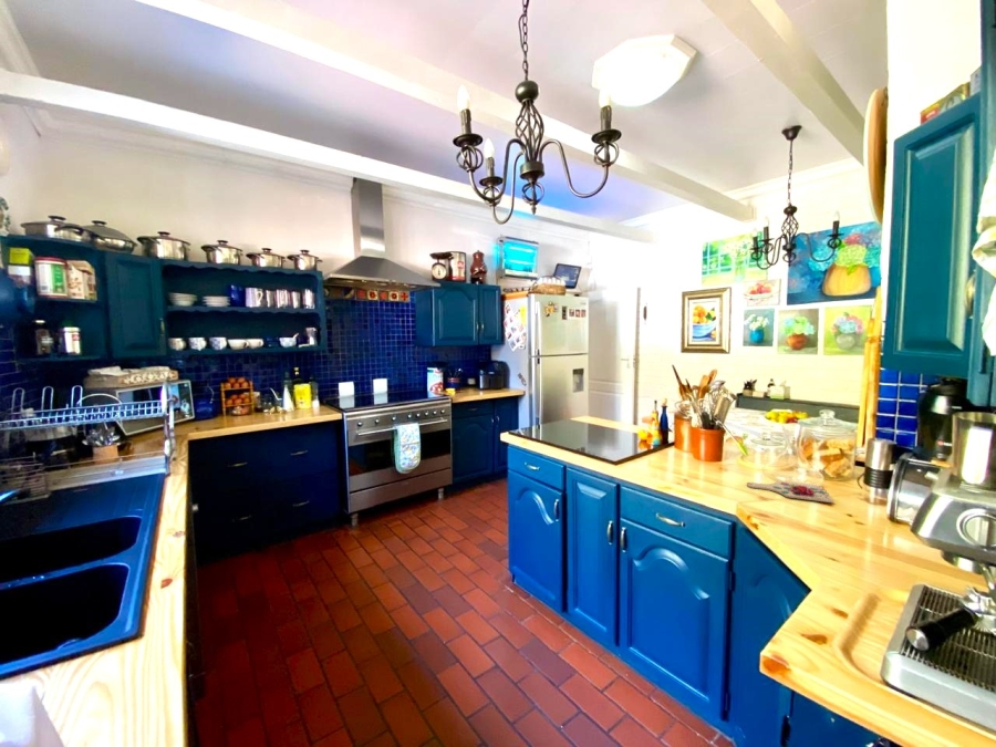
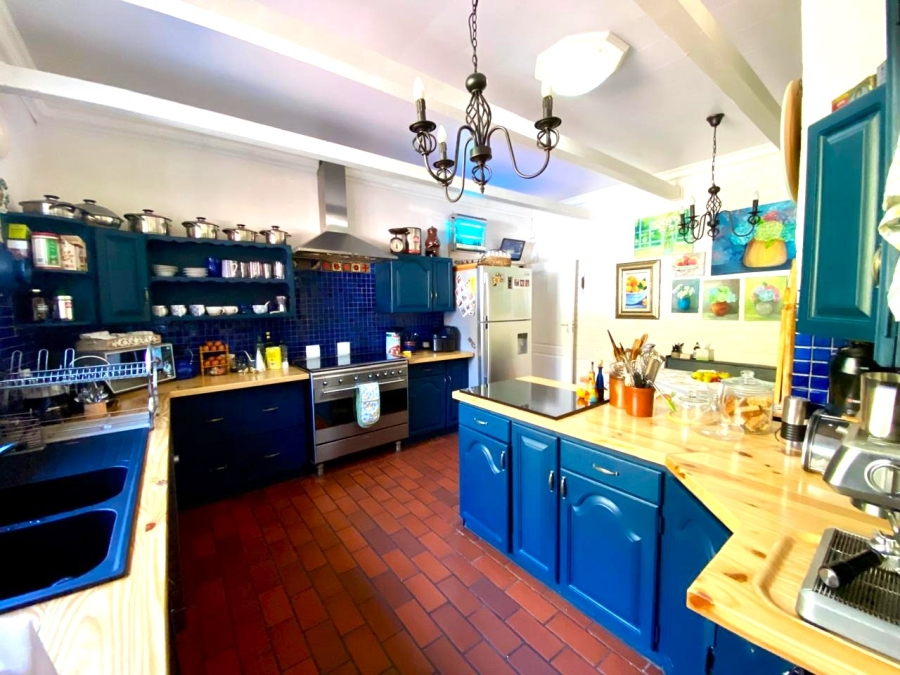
- cutting board [746,480,834,504]
